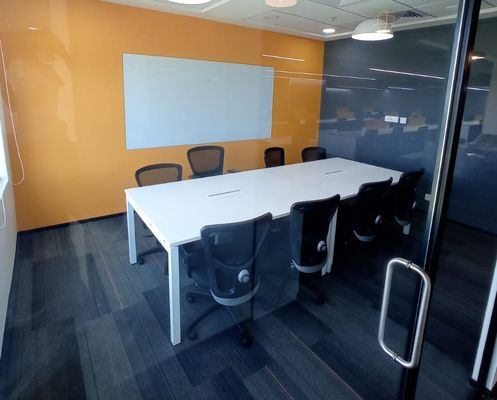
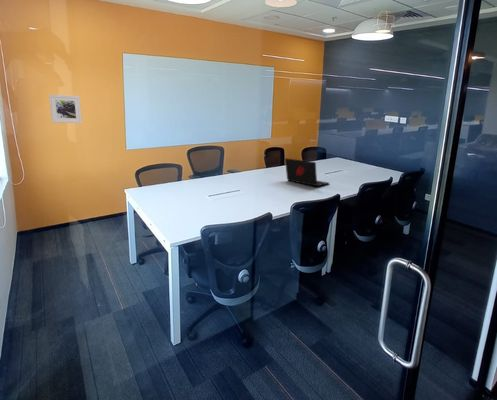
+ laptop [284,157,330,187]
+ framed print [48,94,83,124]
